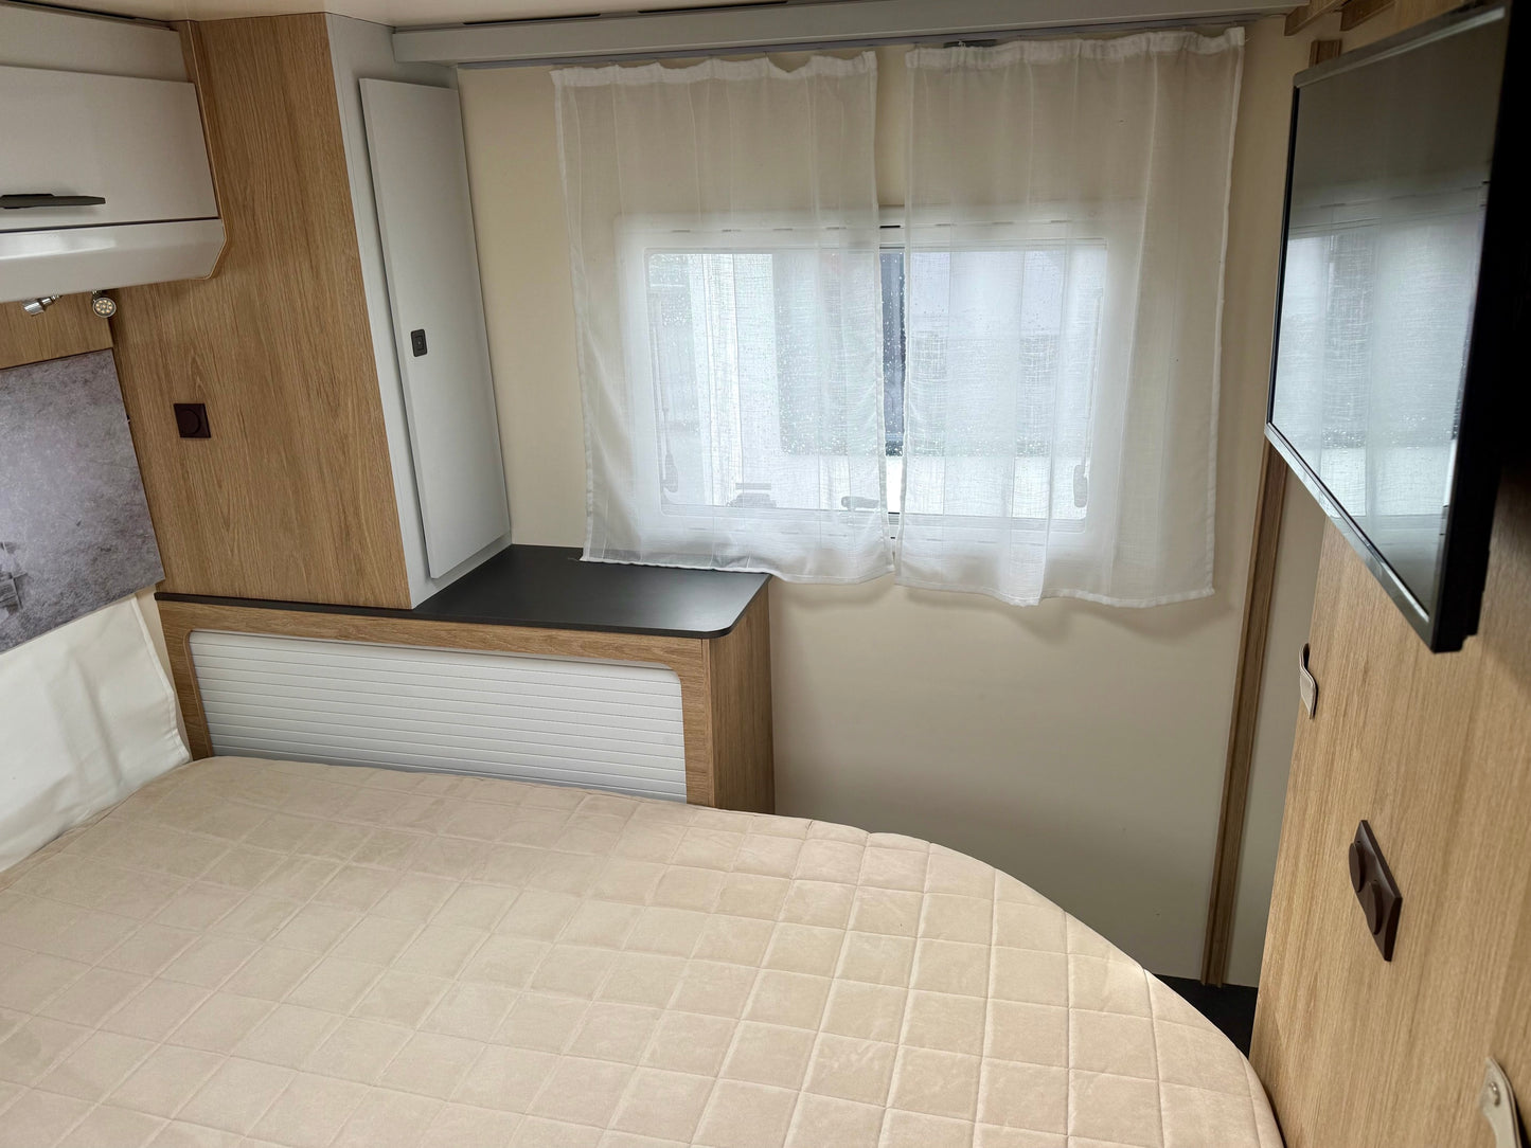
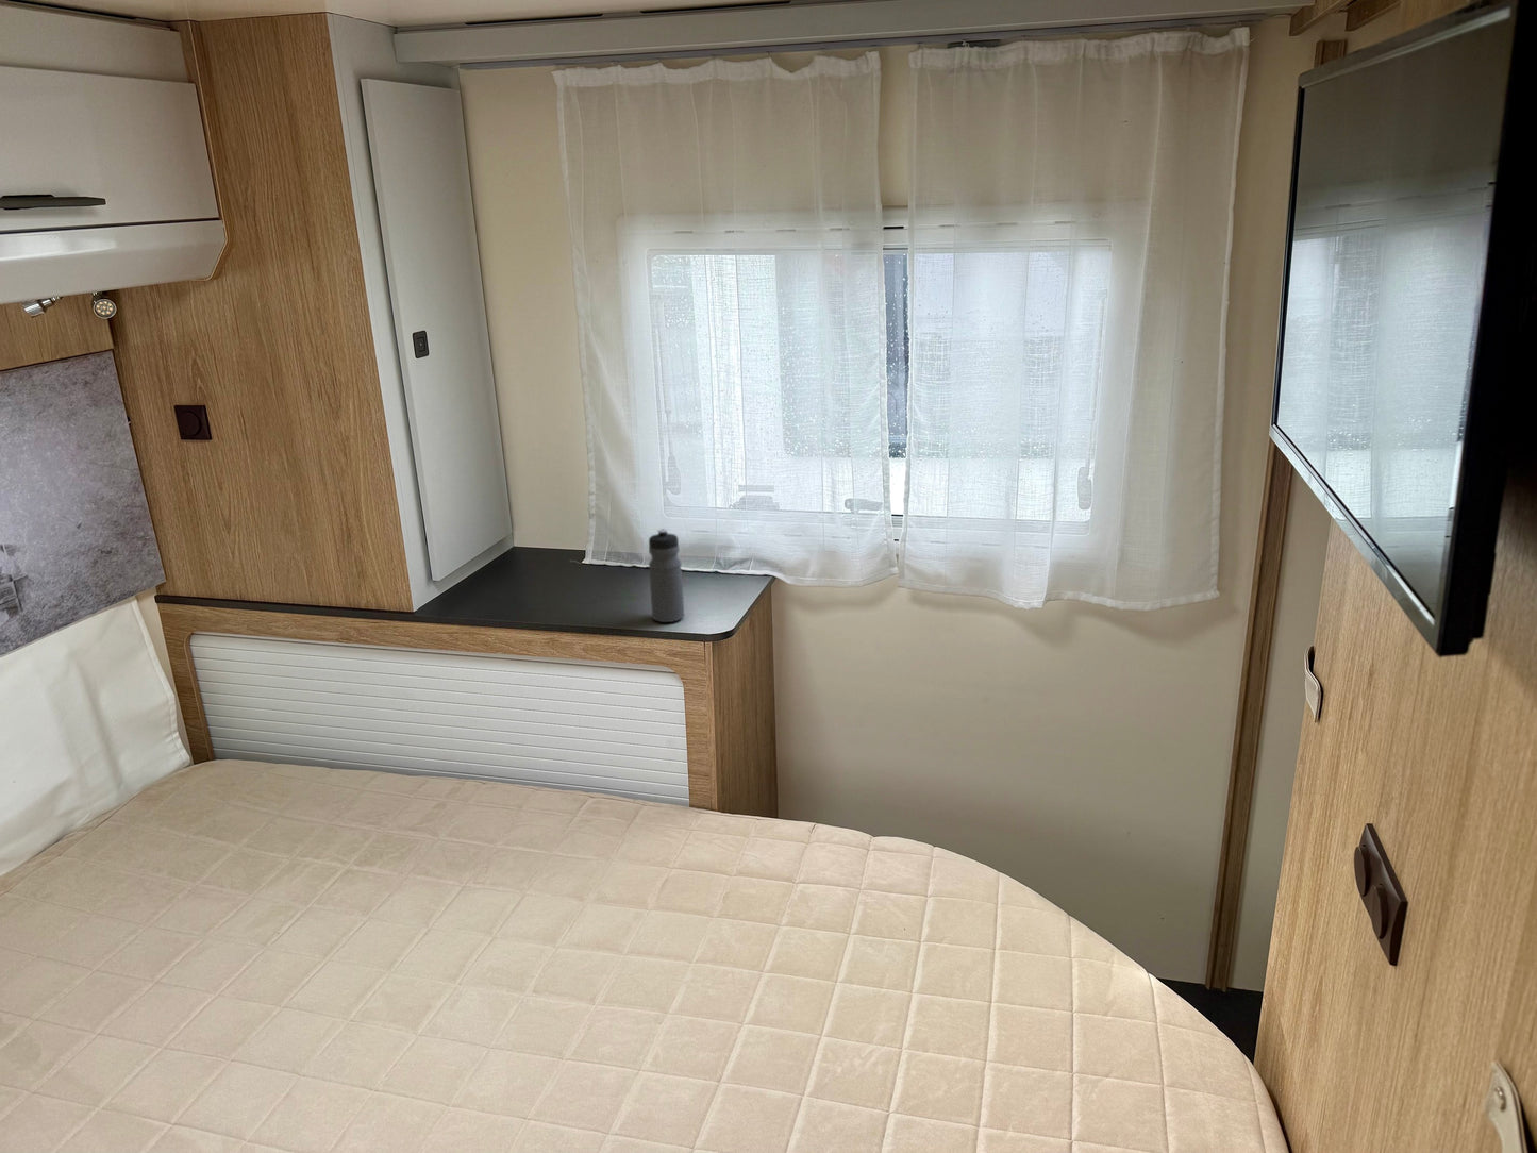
+ water bottle [648,528,686,624]
